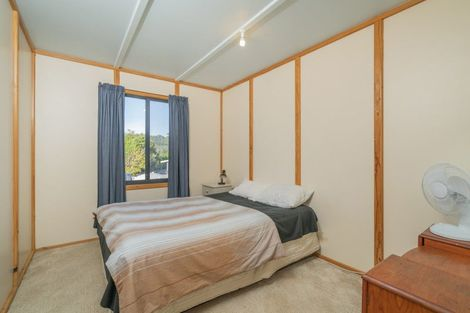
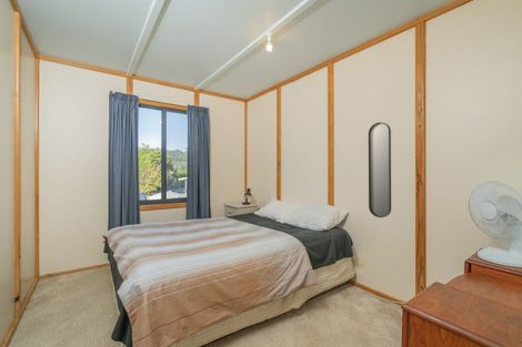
+ home mirror [368,121,392,218]
